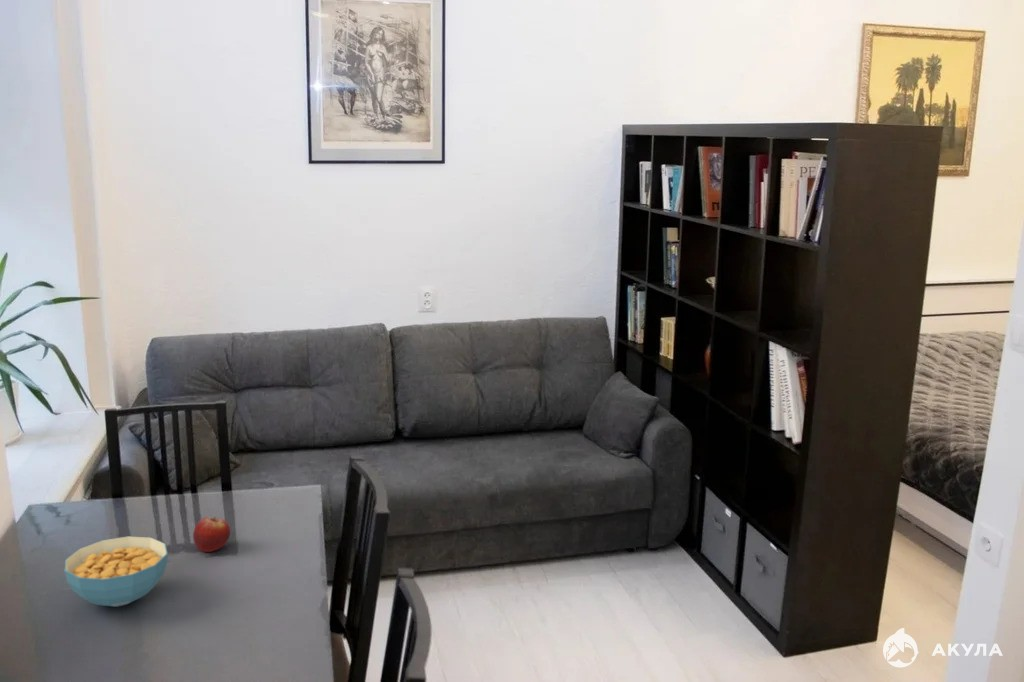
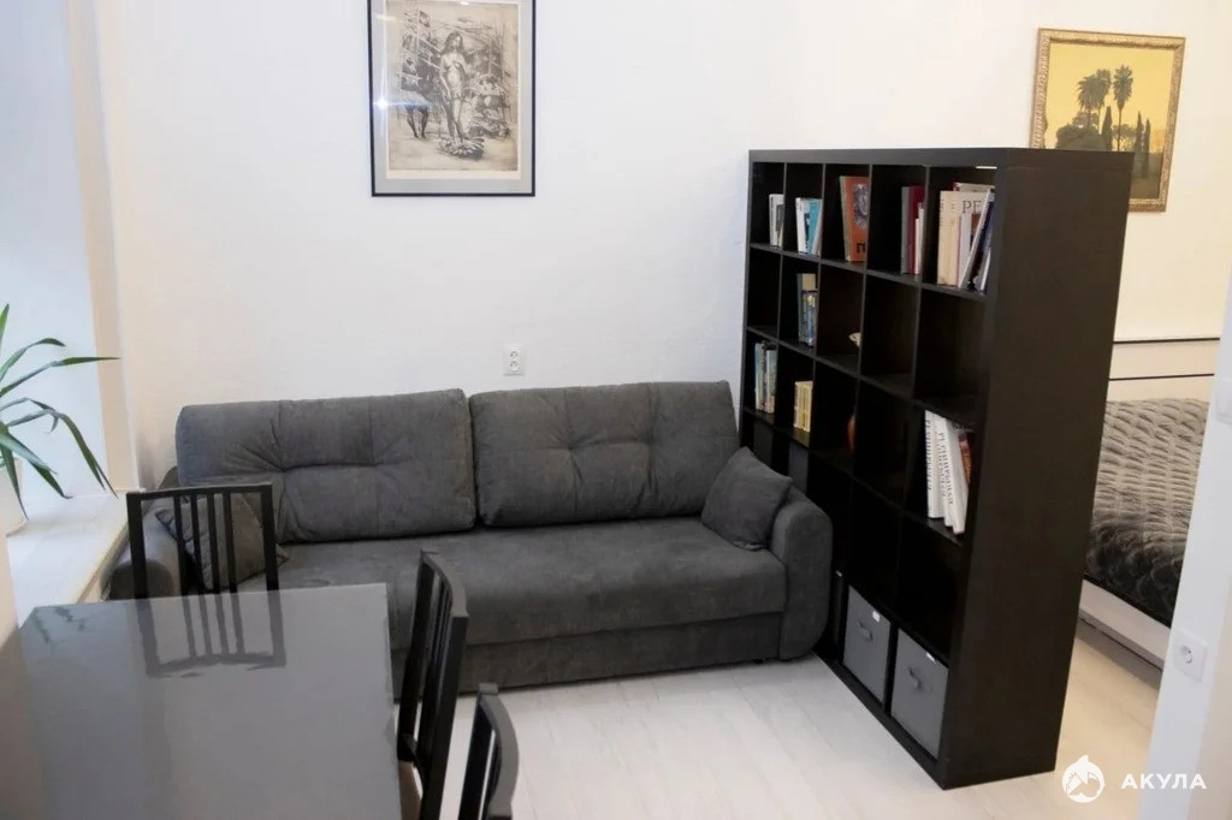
- fruit [192,516,231,553]
- cereal bowl [63,535,169,608]
